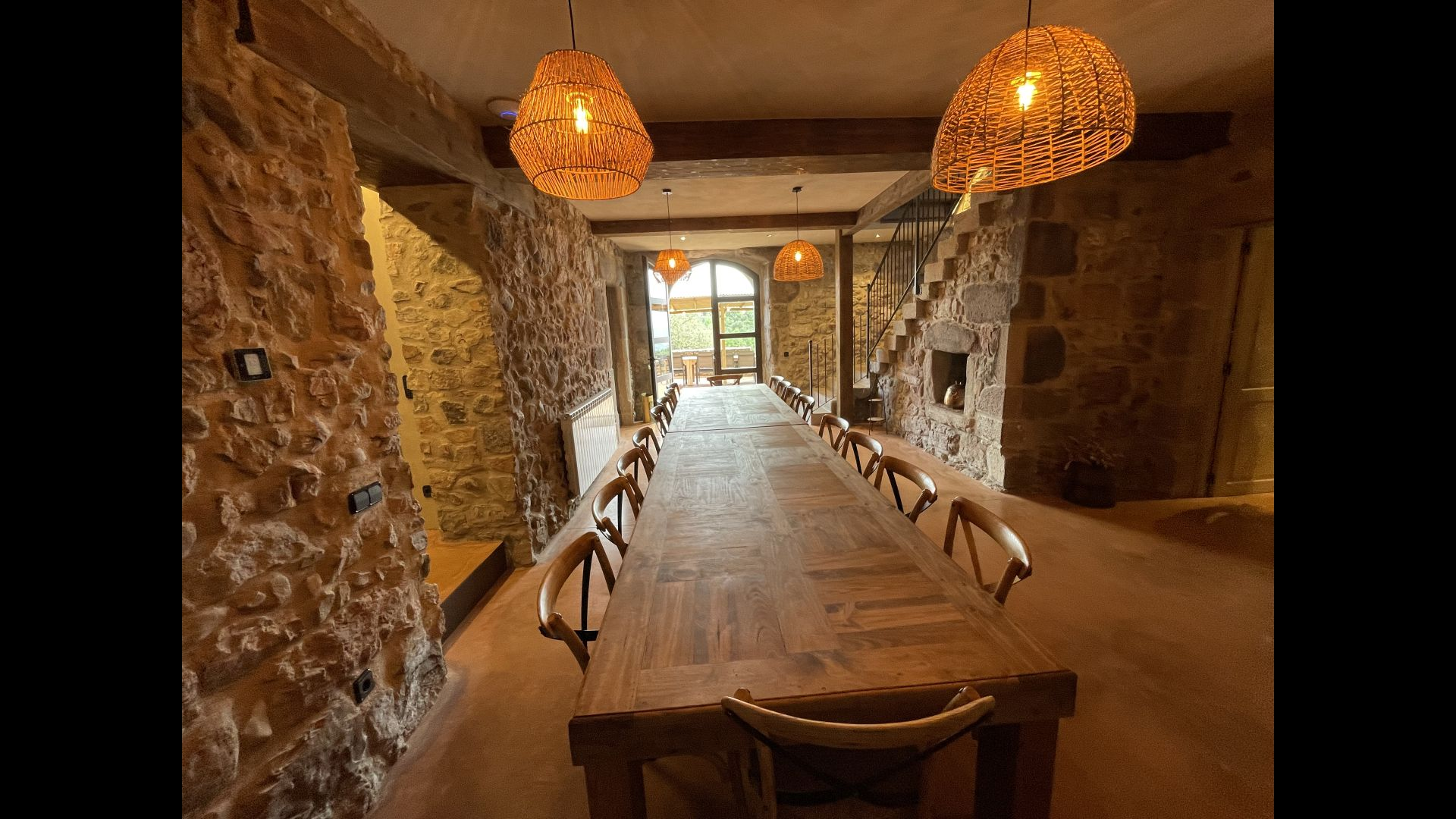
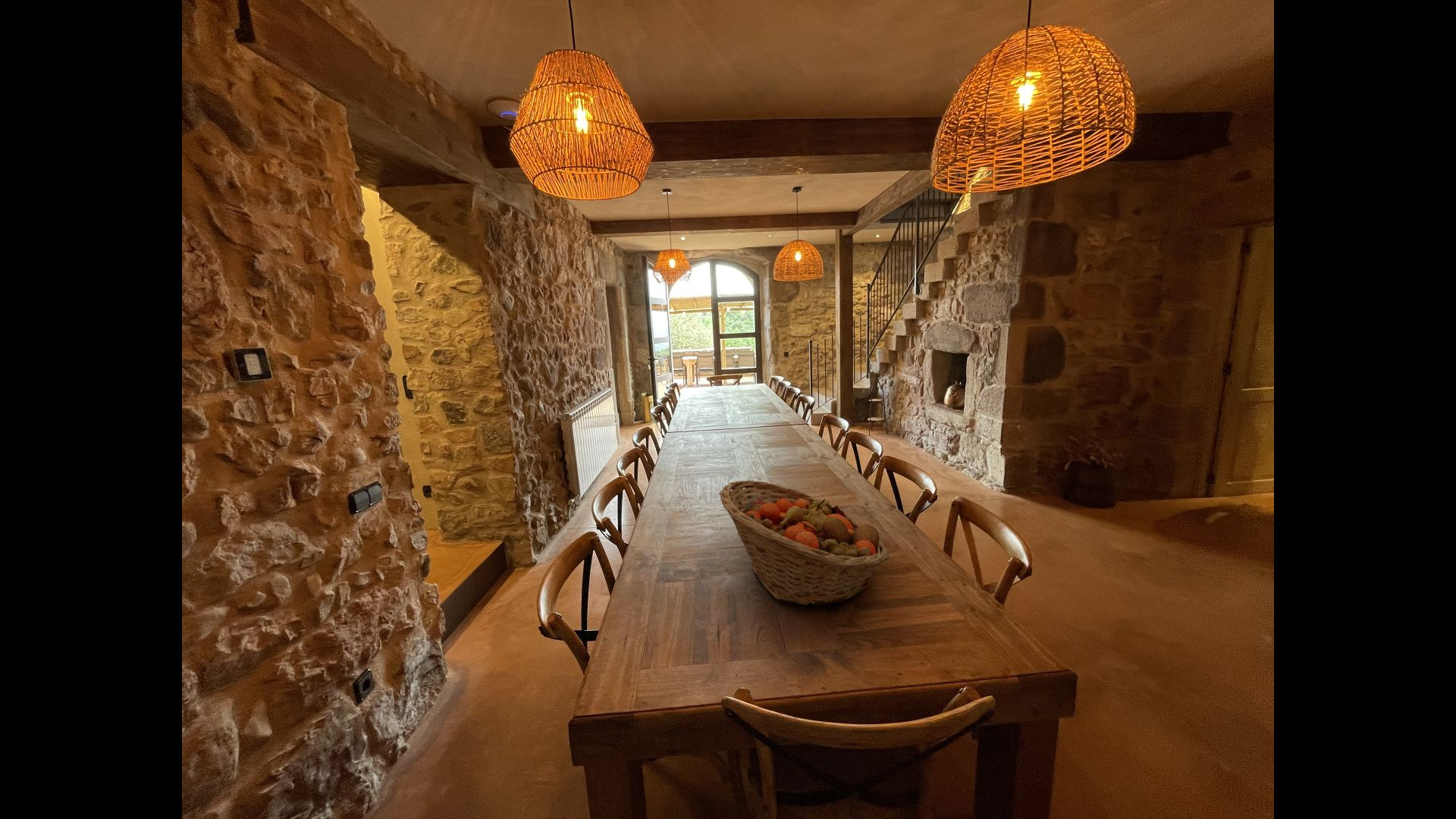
+ fruit basket [718,480,890,607]
